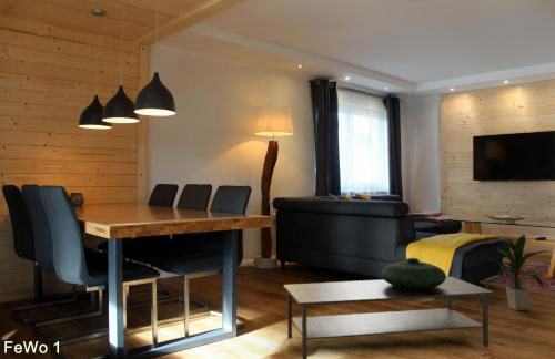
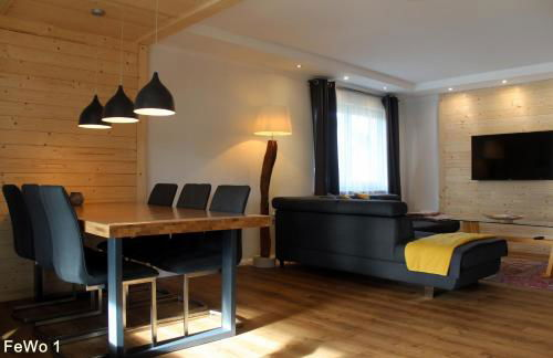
- indoor plant [484,234,549,311]
- decorative bowl [380,257,447,290]
- coffee table [282,276,495,359]
